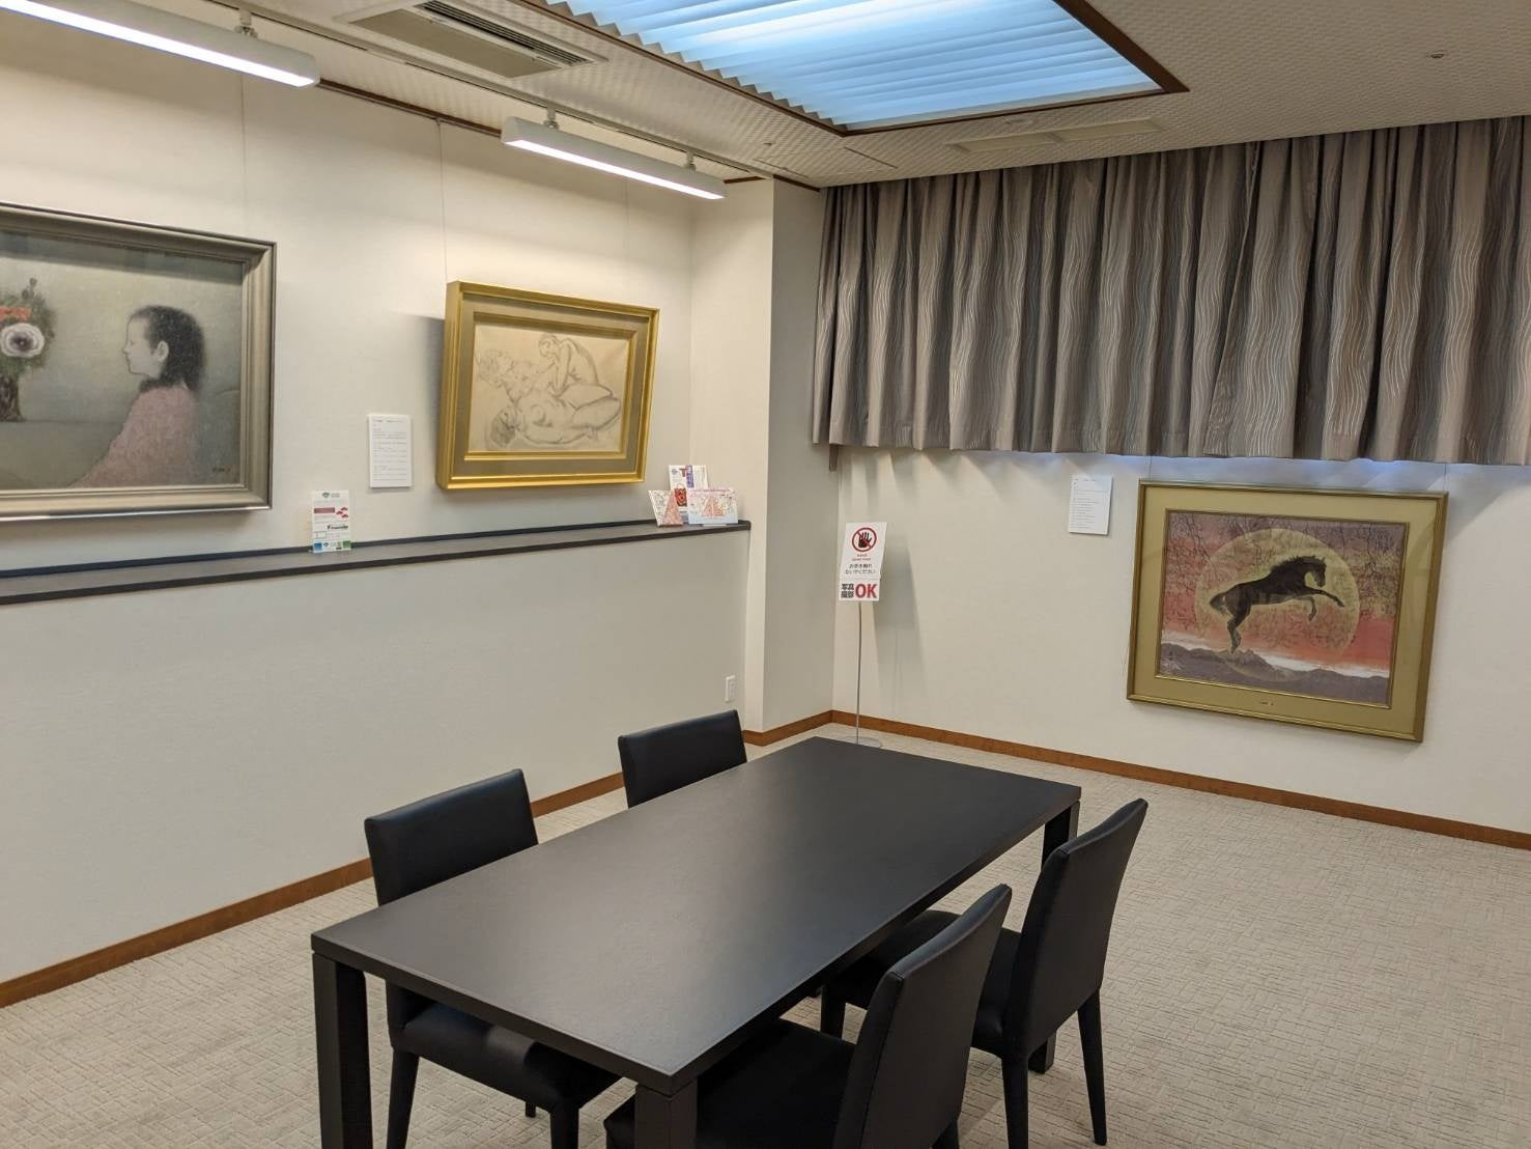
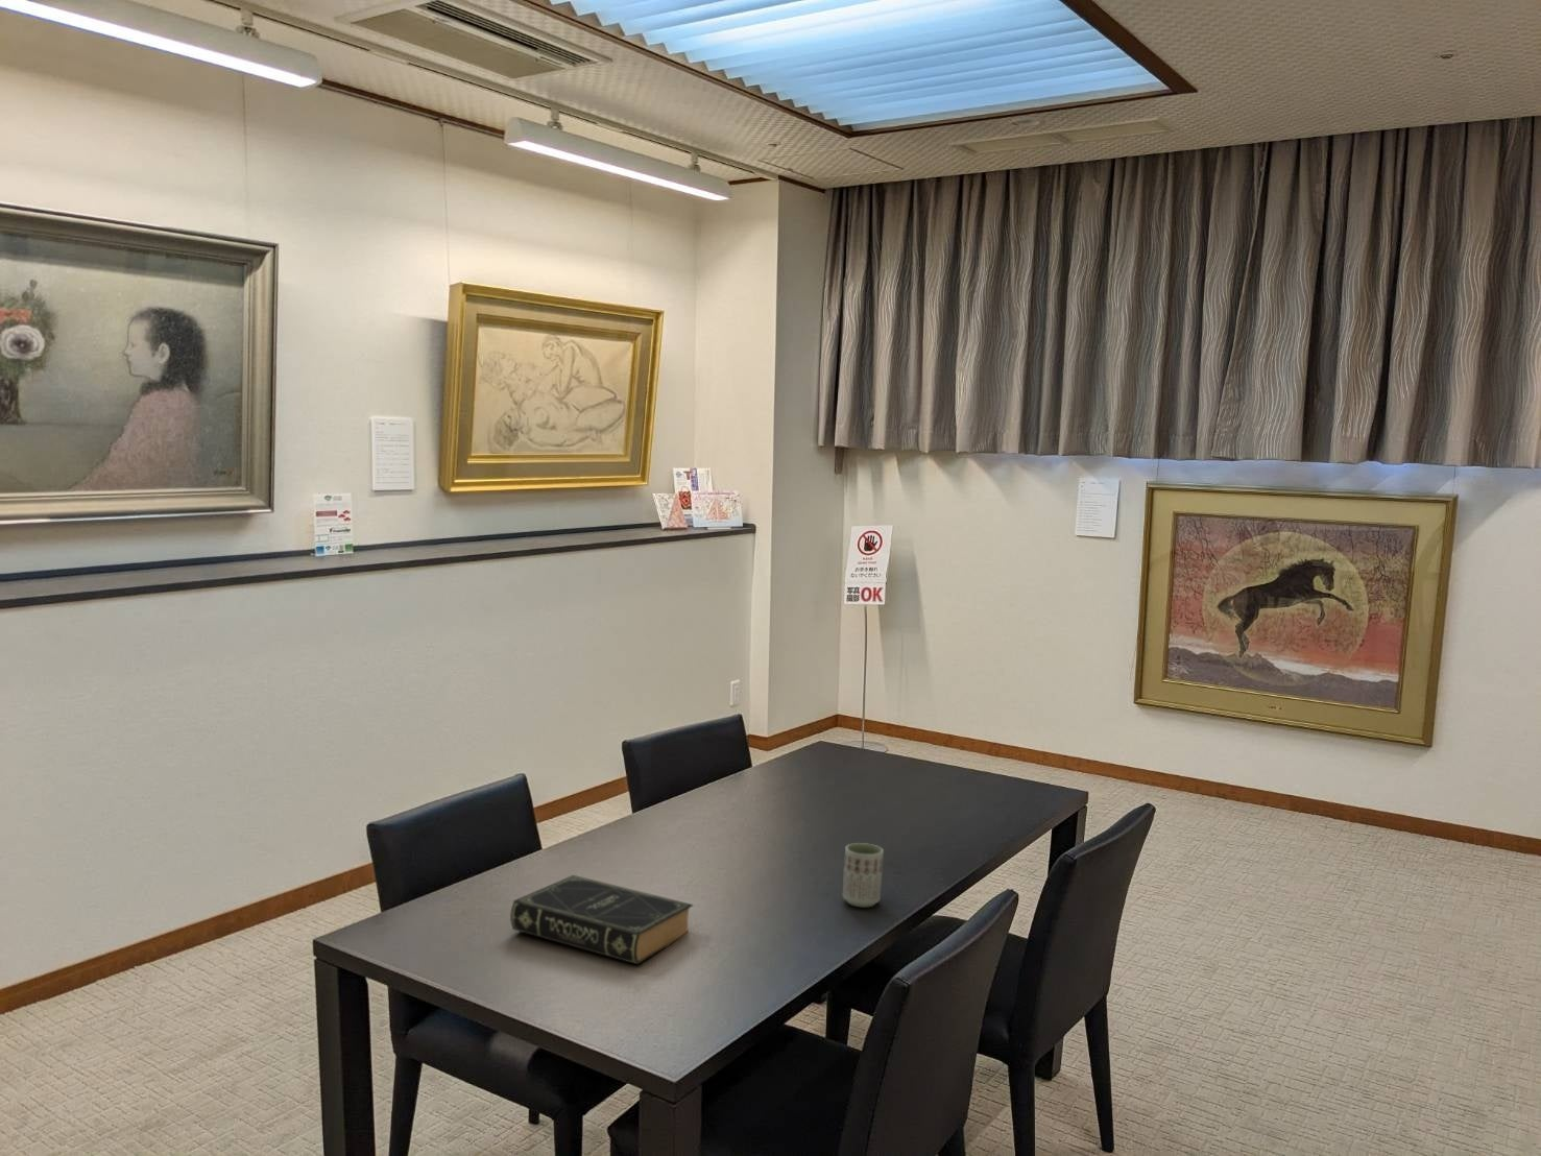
+ cup [842,841,885,908]
+ book [509,874,693,965]
